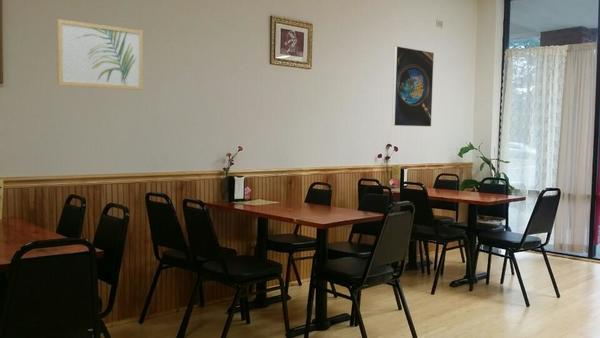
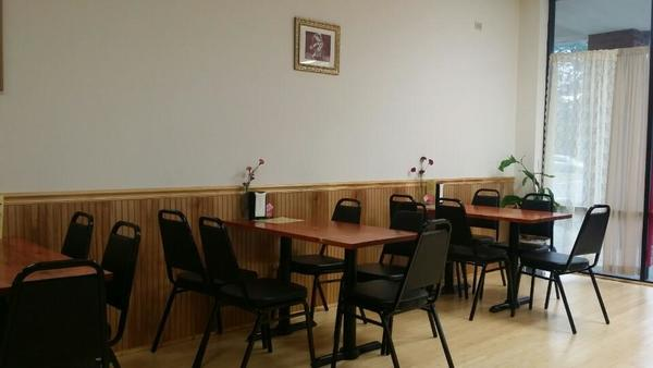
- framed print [391,45,435,128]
- wall art [55,18,144,91]
